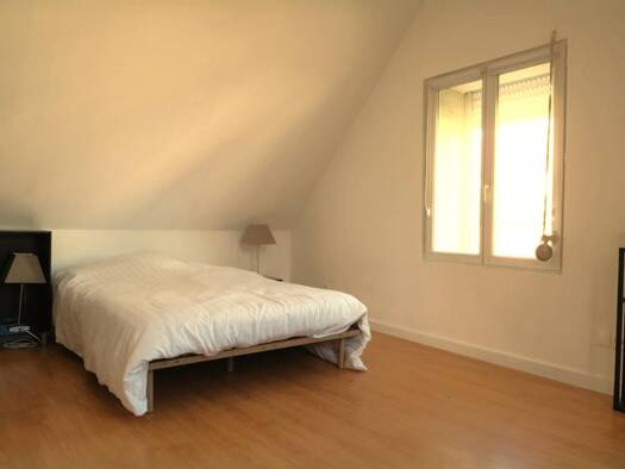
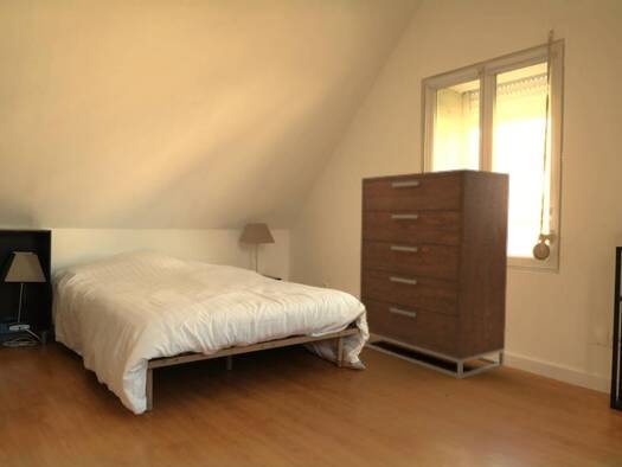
+ dresser [359,167,511,379]
